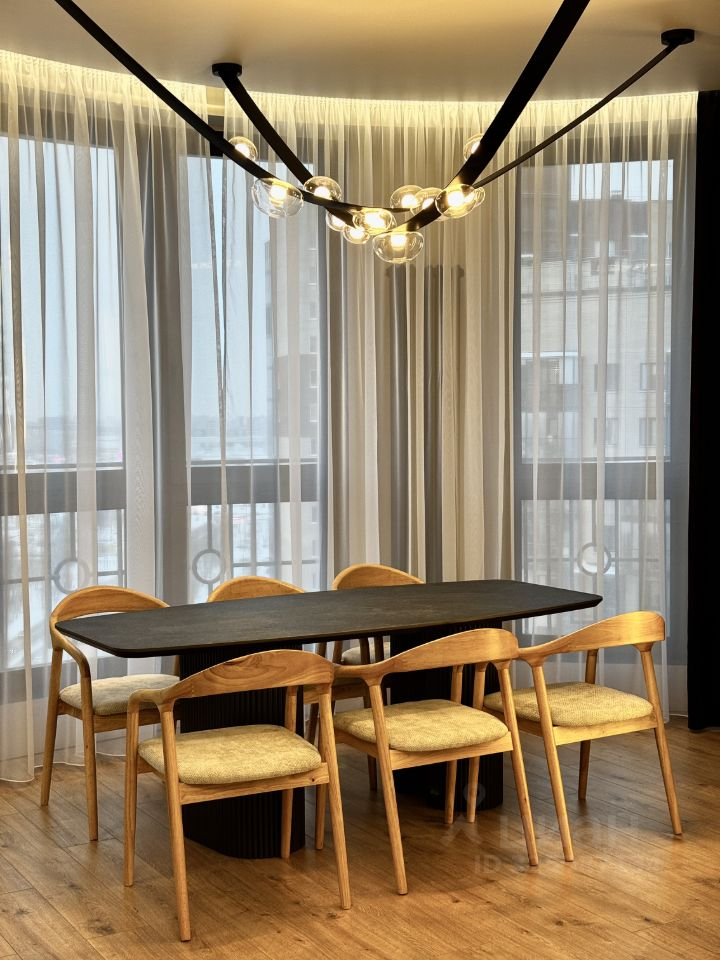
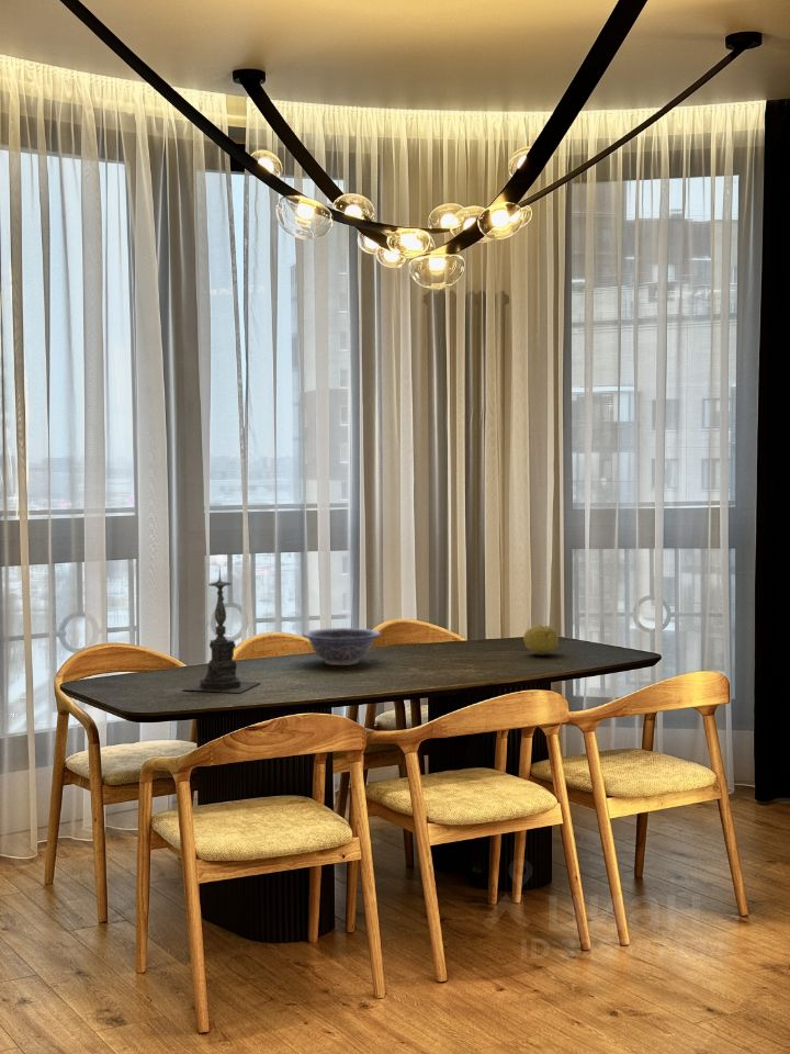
+ candle holder [182,564,262,694]
+ decorative bowl [302,627,382,666]
+ fruit [522,624,560,657]
